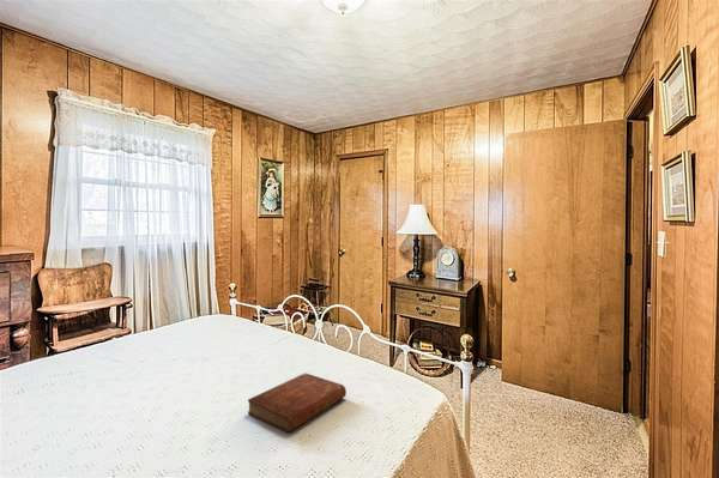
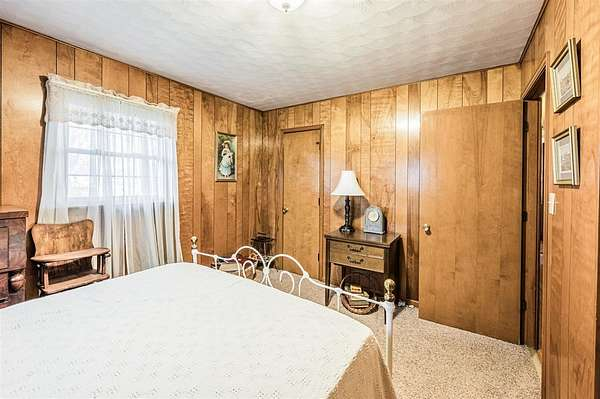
- bible [247,371,348,434]
